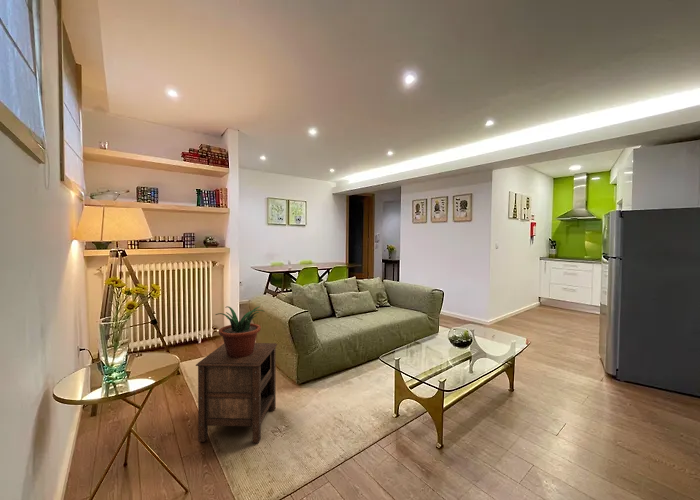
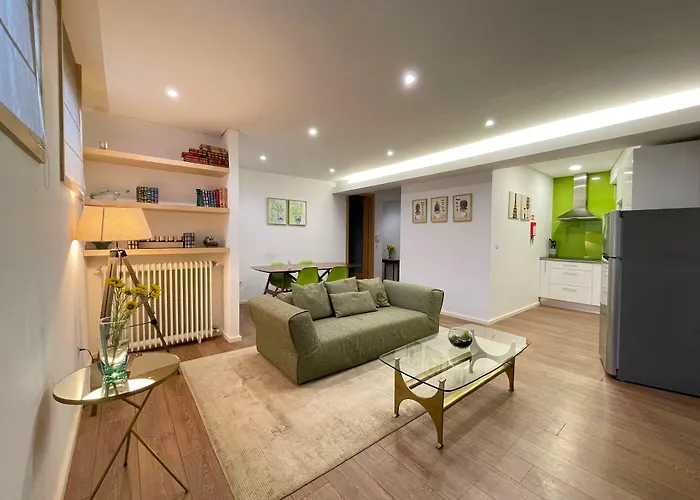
- nightstand [195,342,278,444]
- potted plant [215,305,266,358]
